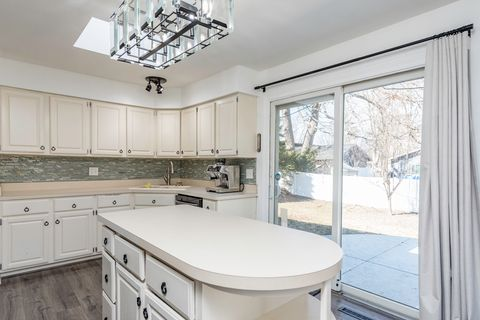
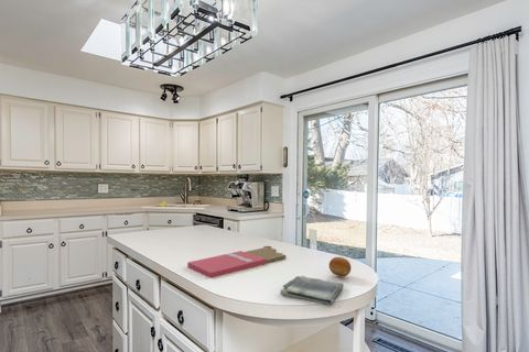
+ dish towel [279,275,345,306]
+ cutting board [186,245,287,279]
+ fruit [328,256,353,277]
